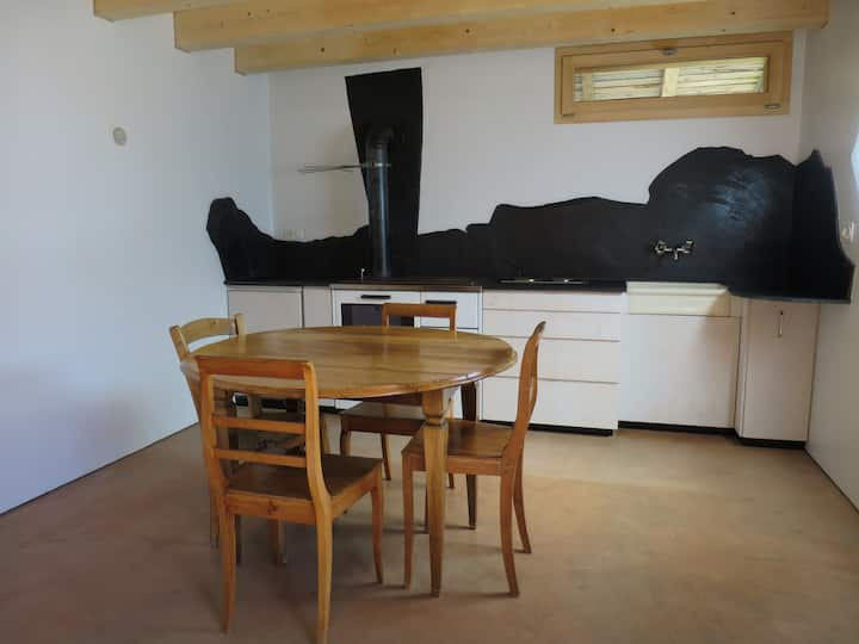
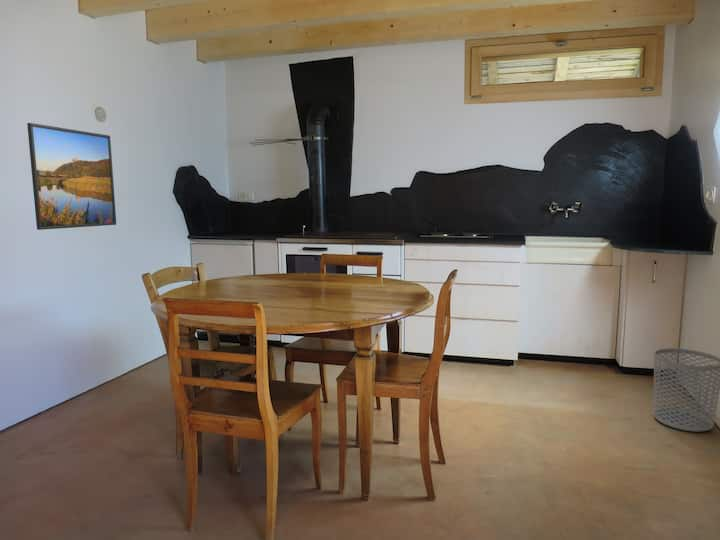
+ waste bin [652,347,720,433]
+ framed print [26,122,117,231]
